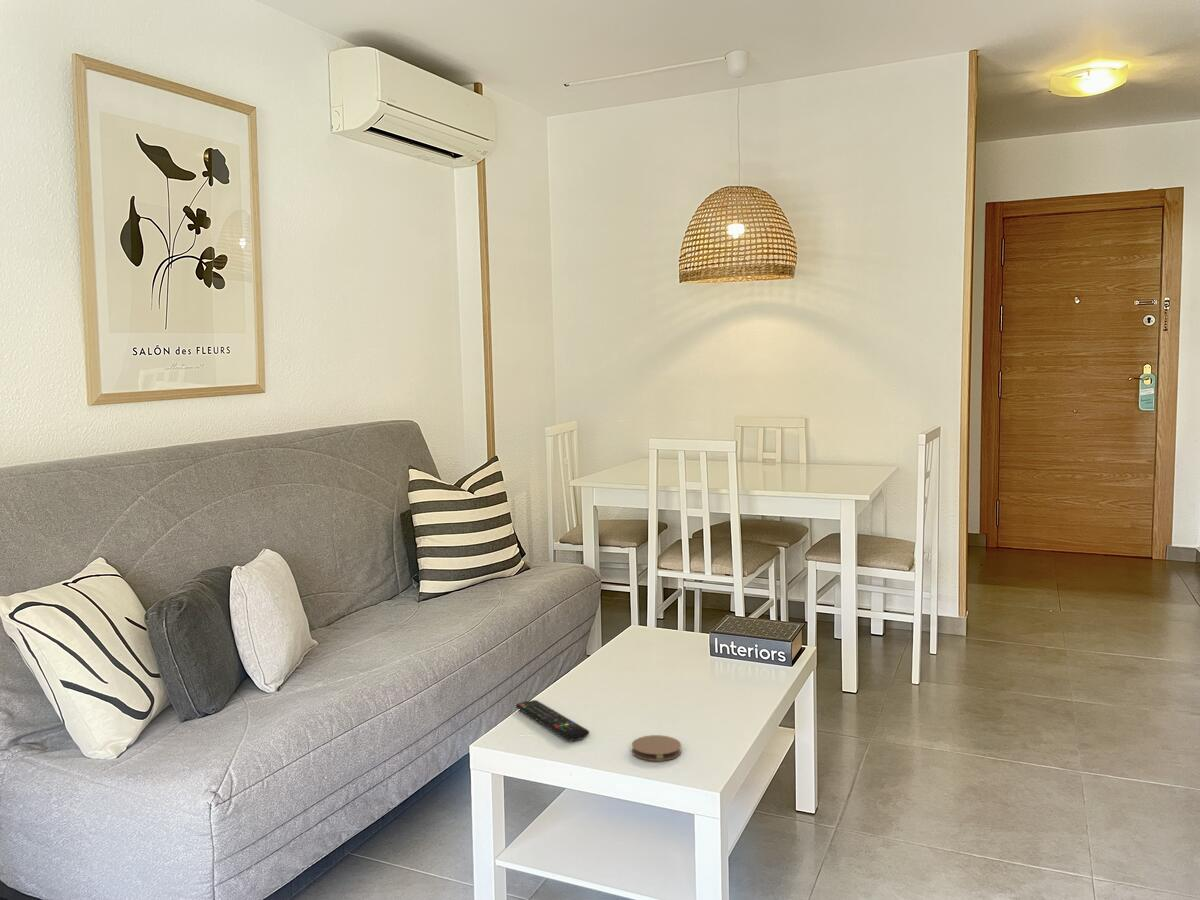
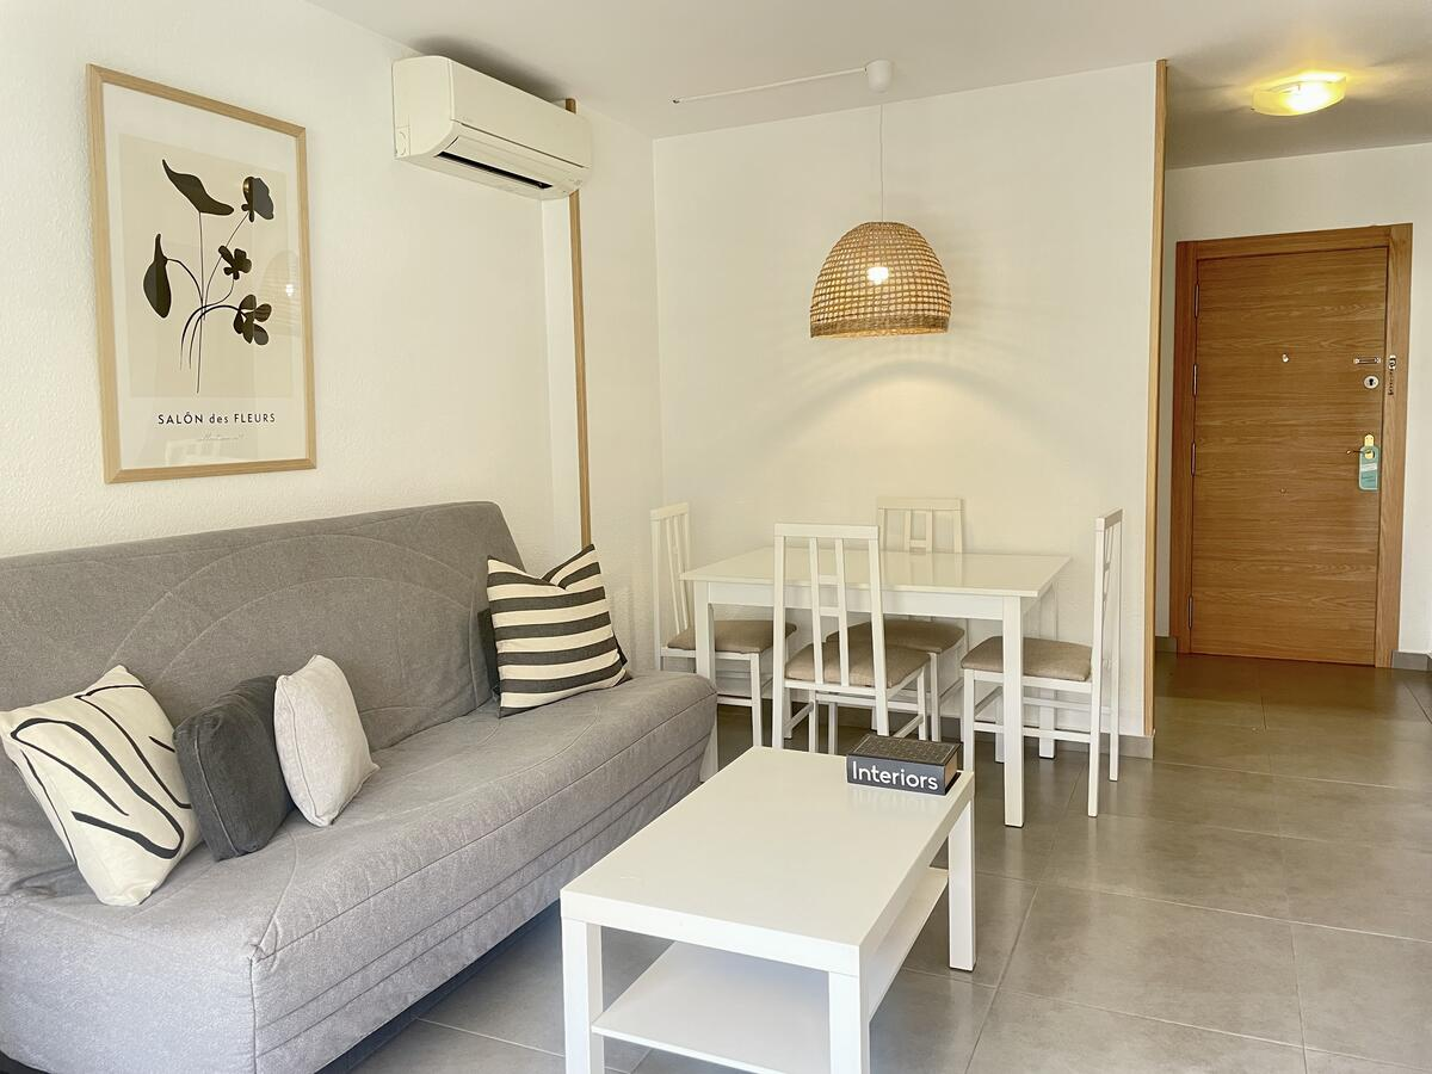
- coaster [631,734,682,762]
- remote control [515,699,590,742]
